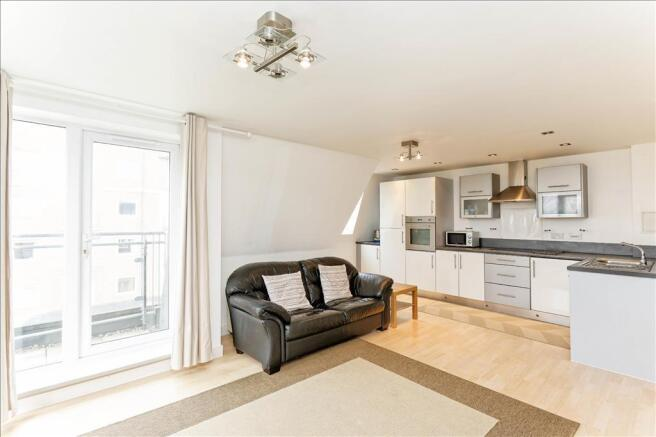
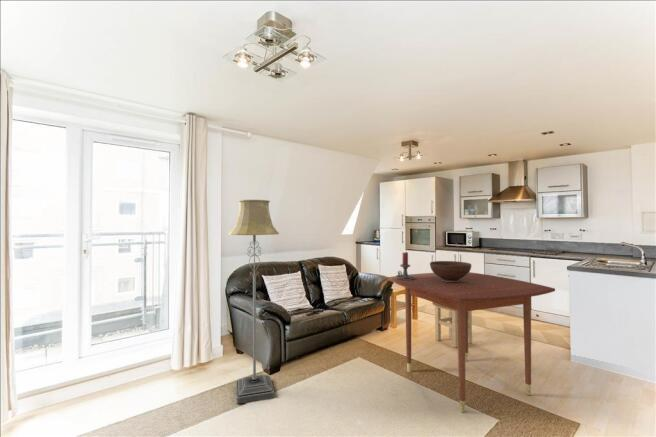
+ candle holder [395,251,415,280]
+ stool [432,302,473,349]
+ dining table [387,271,556,414]
+ fruit bowl [429,260,472,282]
+ floor lamp [228,199,280,405]
